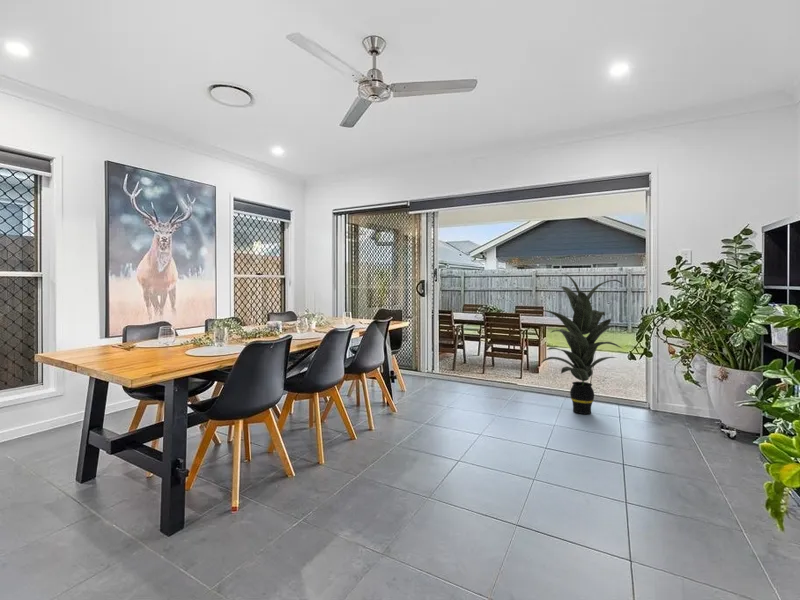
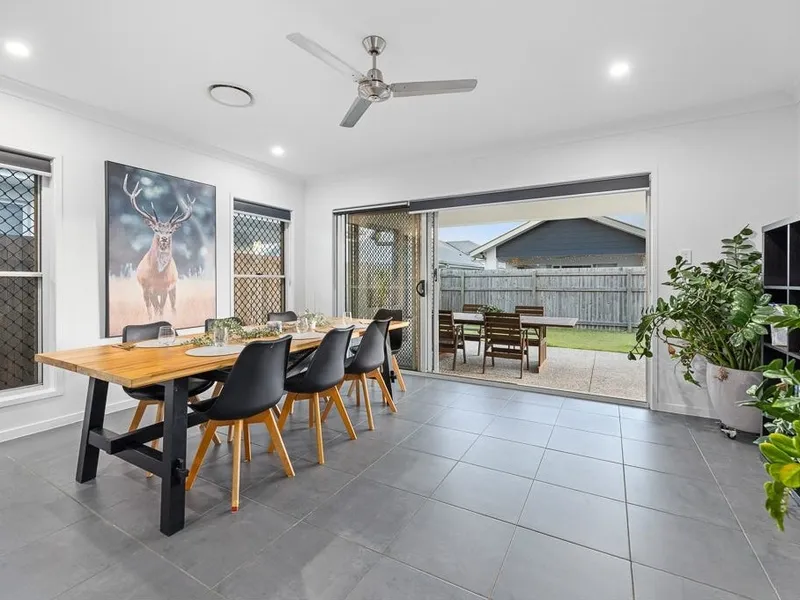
- indoor plant [533,272,623,415]
